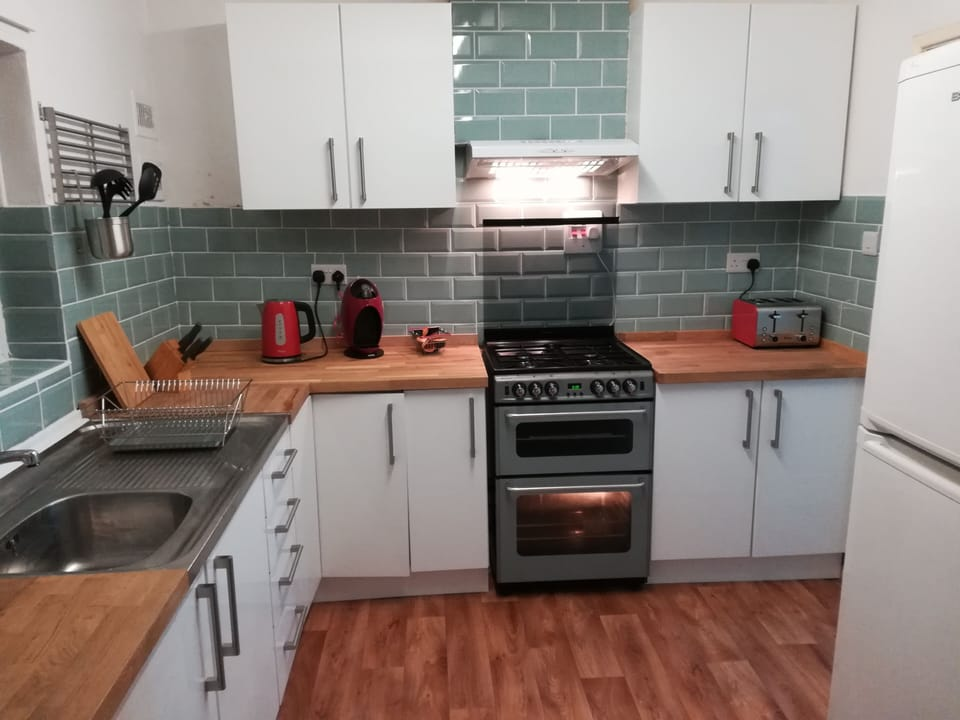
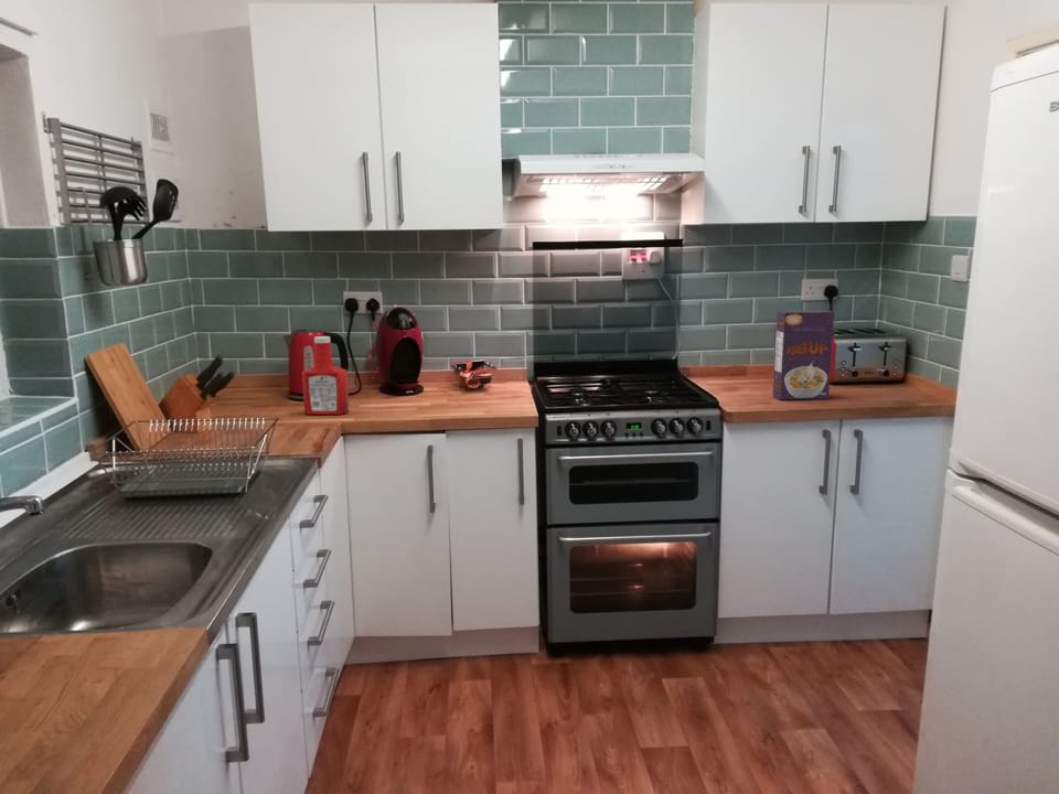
+ cereal box [772,310,835,401]
+ soap bottle [301,335,350,416]
